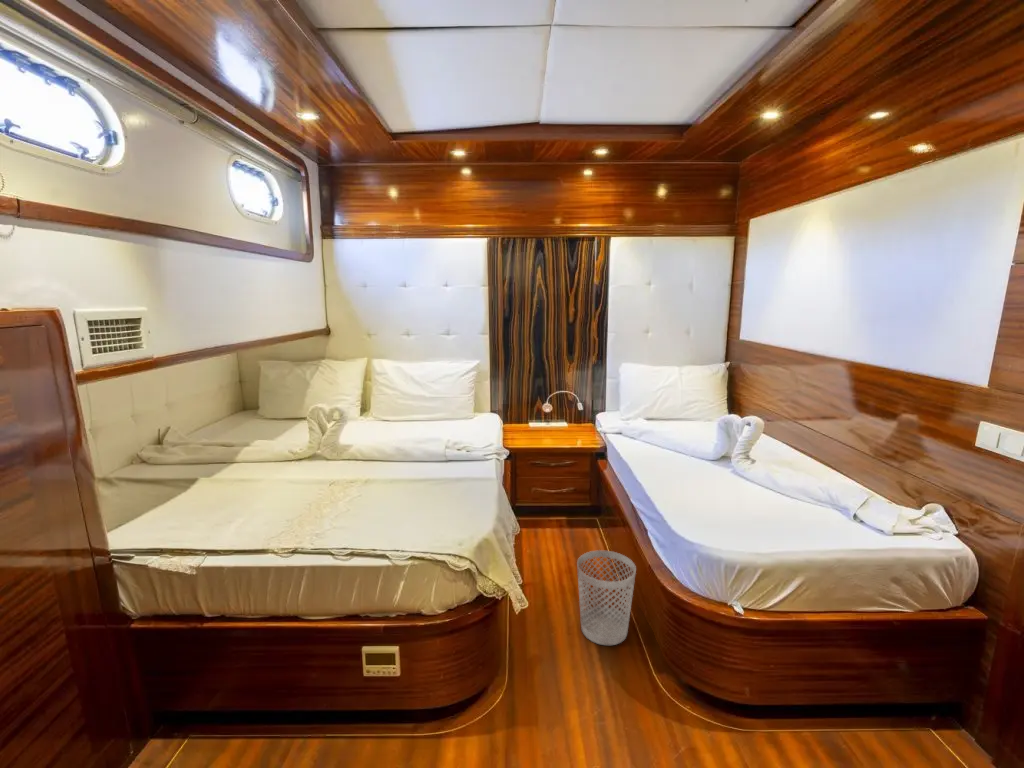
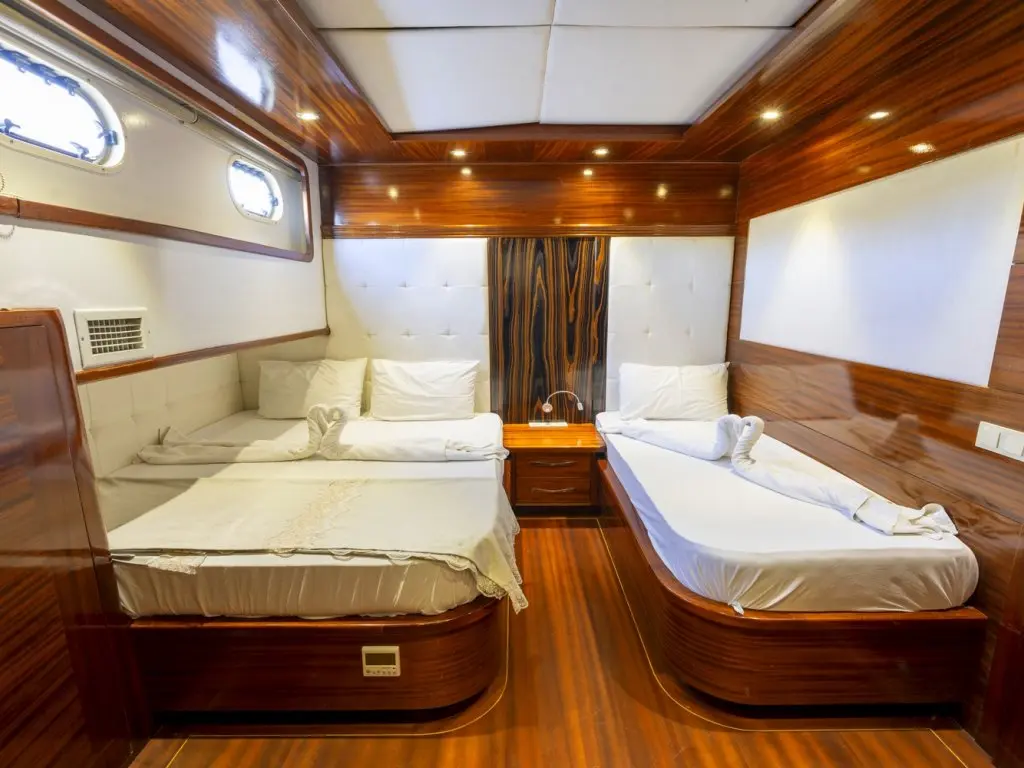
- wastebasket [576,549,637,646]
